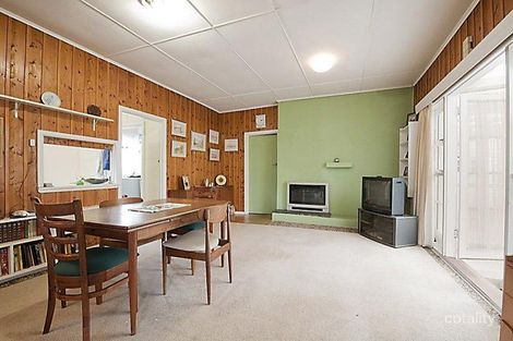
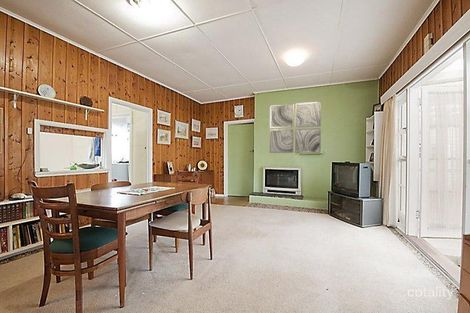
+ wall art [269,101,322,154]
